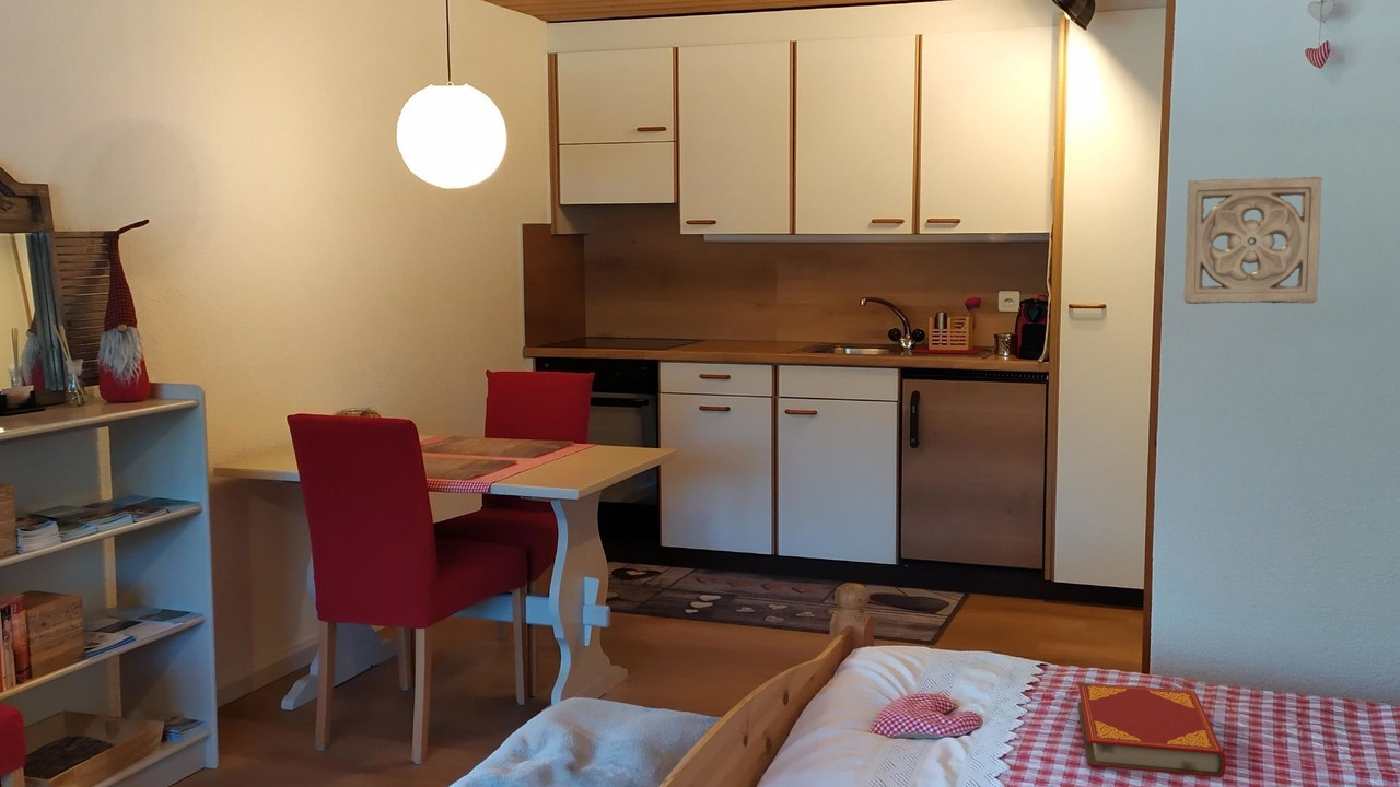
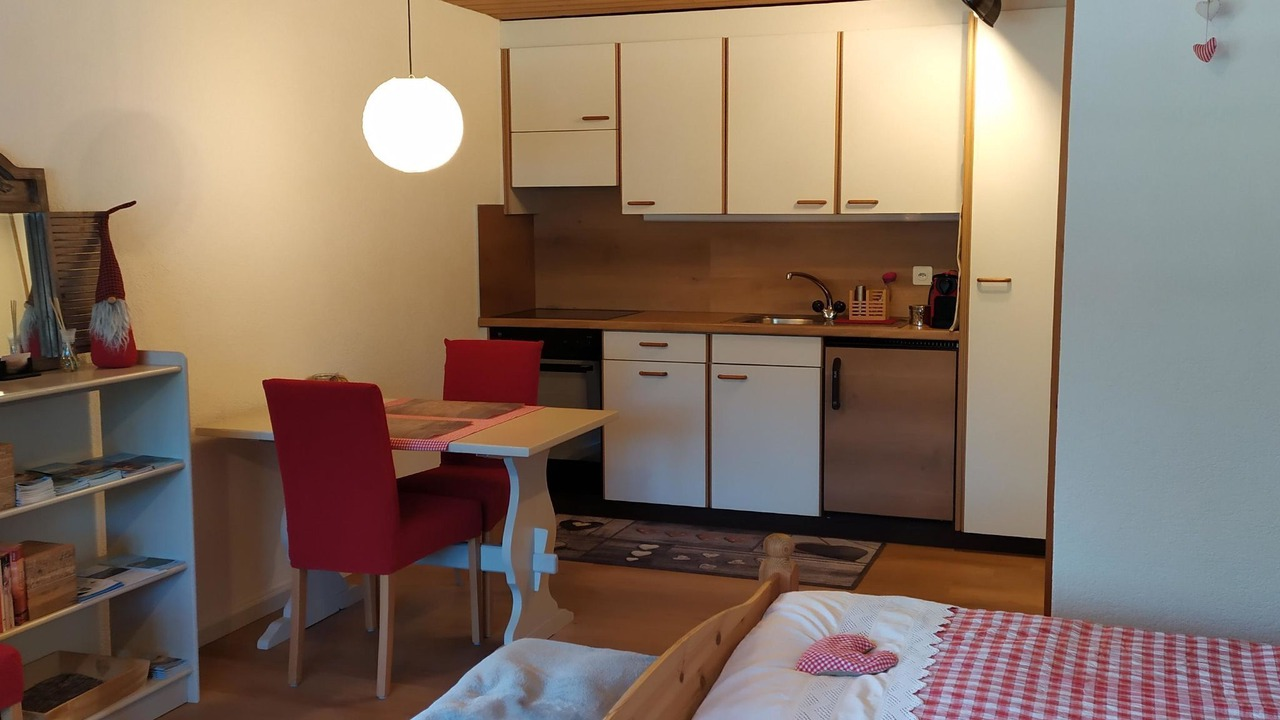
- hardback book [1076,682,1227,778]
- wall ornament [1182,176,1323,306]
